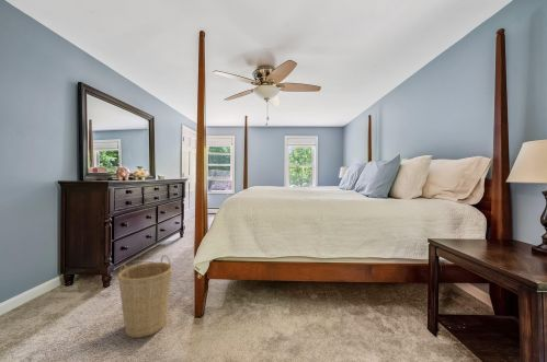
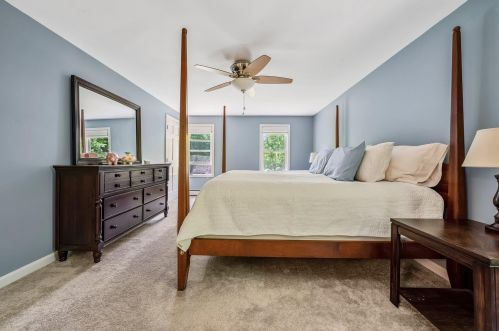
- basket [116,254,173,339]
